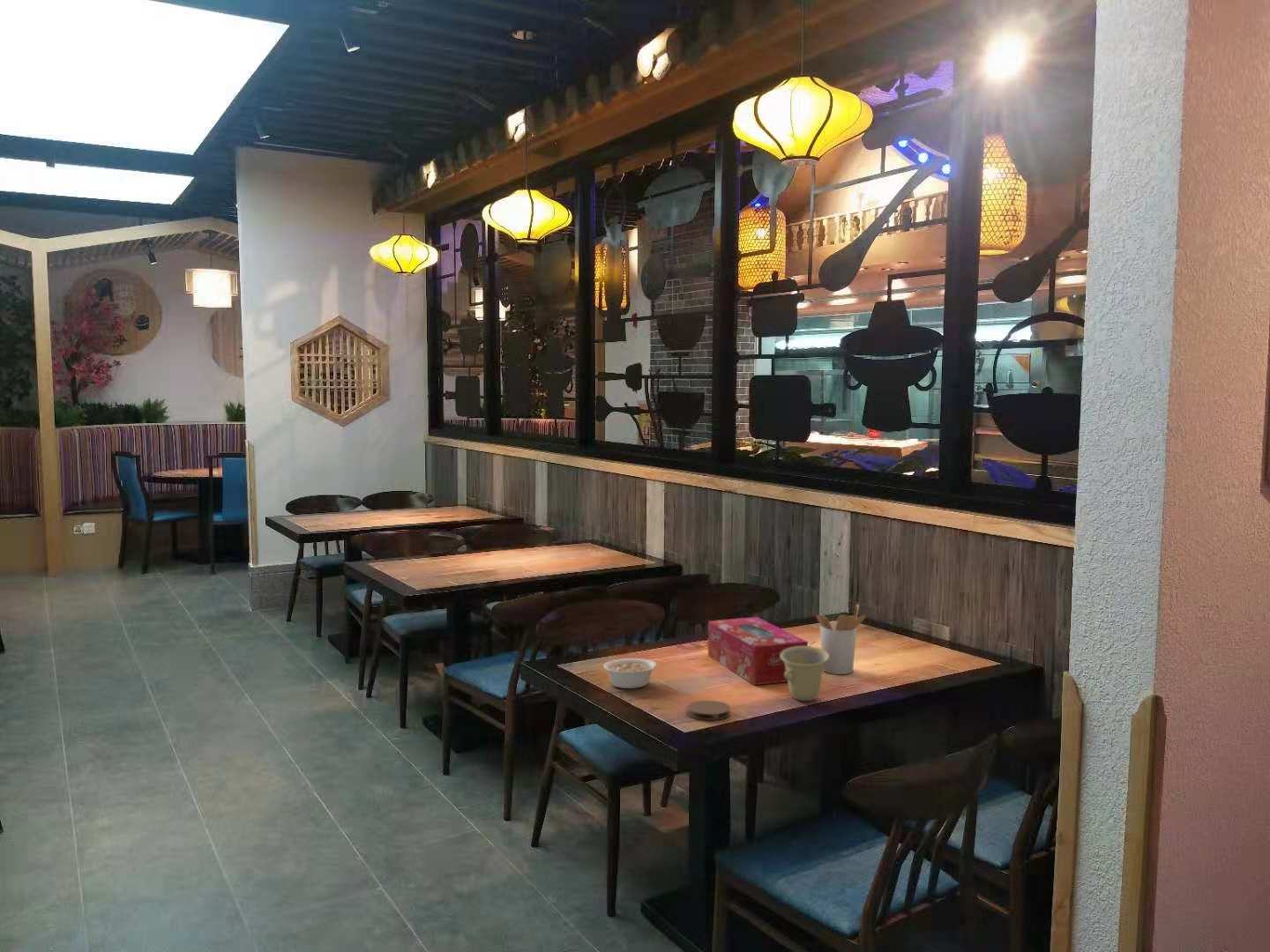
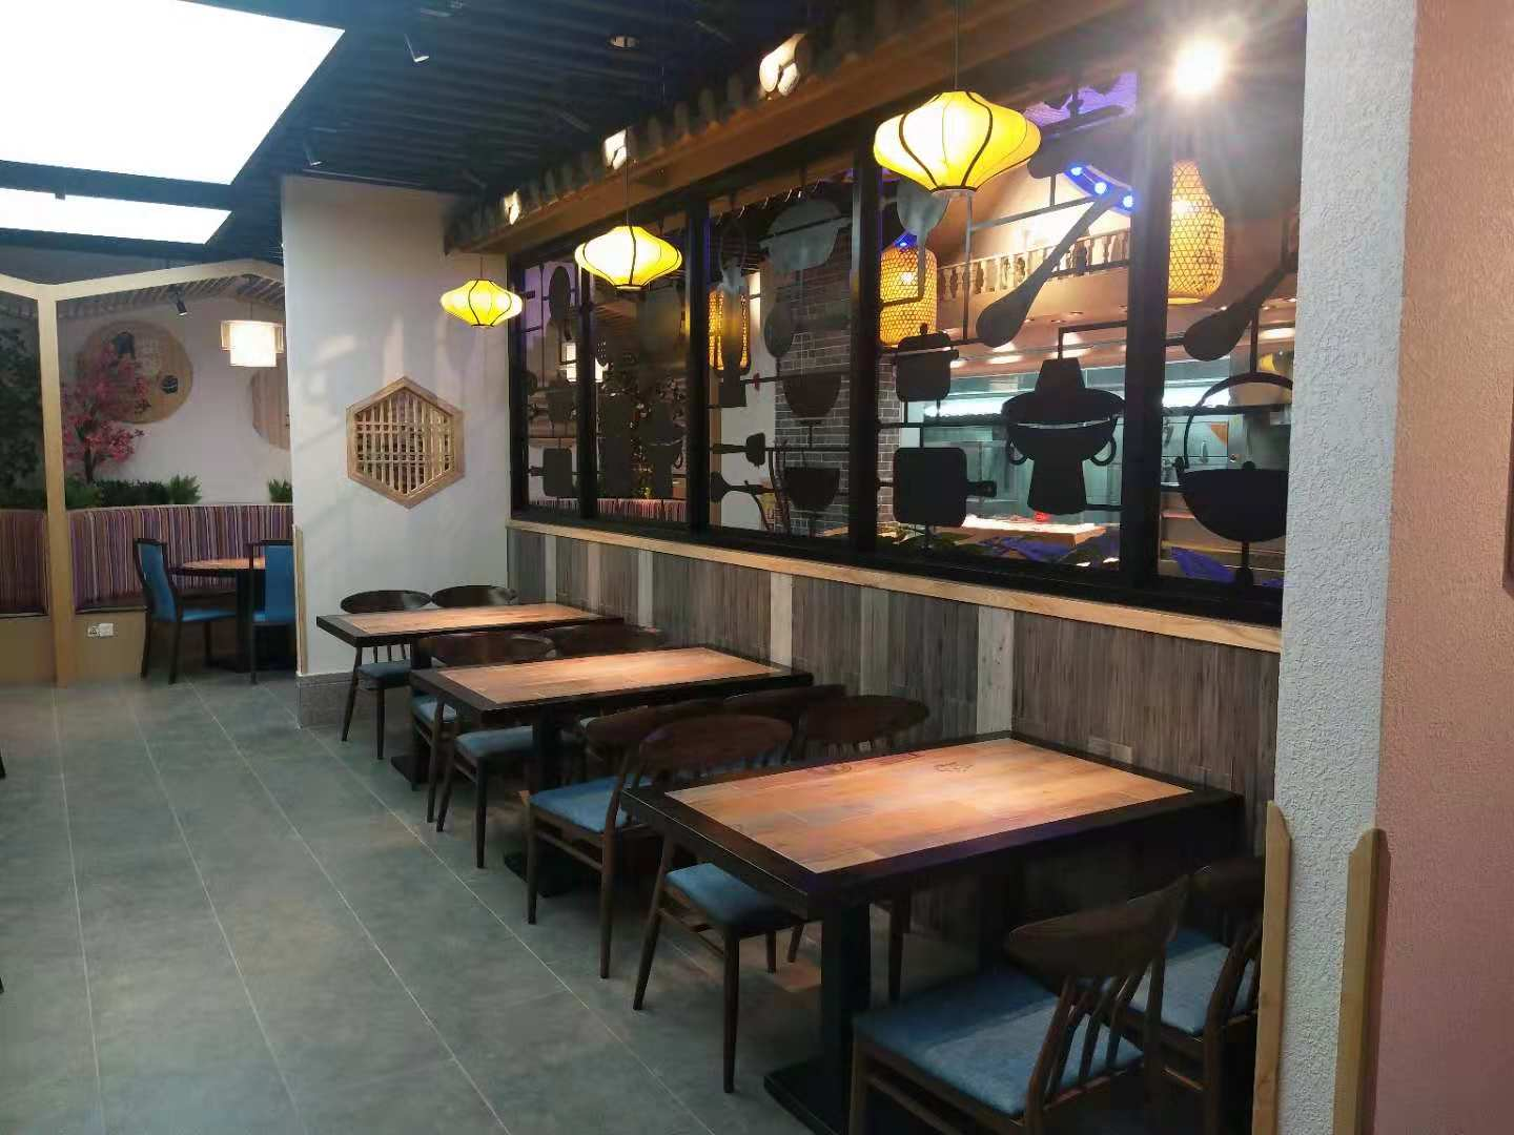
- utensil holder [815,603,867,675]
- cup [781,645,830,702]
- coaster [686,699,731,721]
- legume [602,658,668,689]
- tissue box [707,616,809,686]
